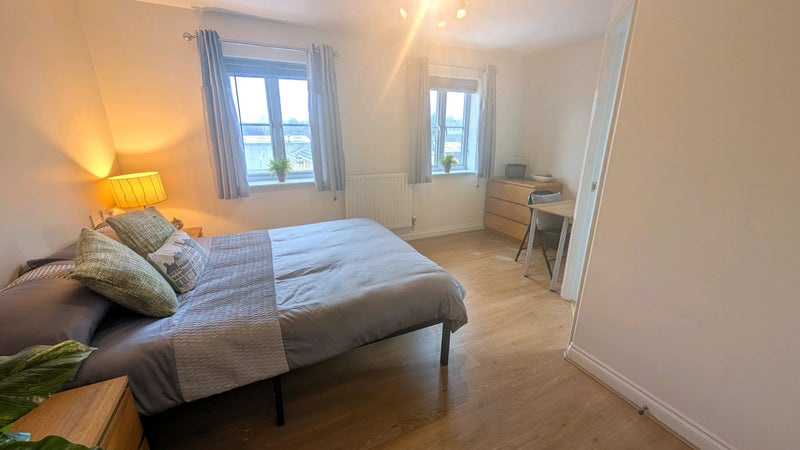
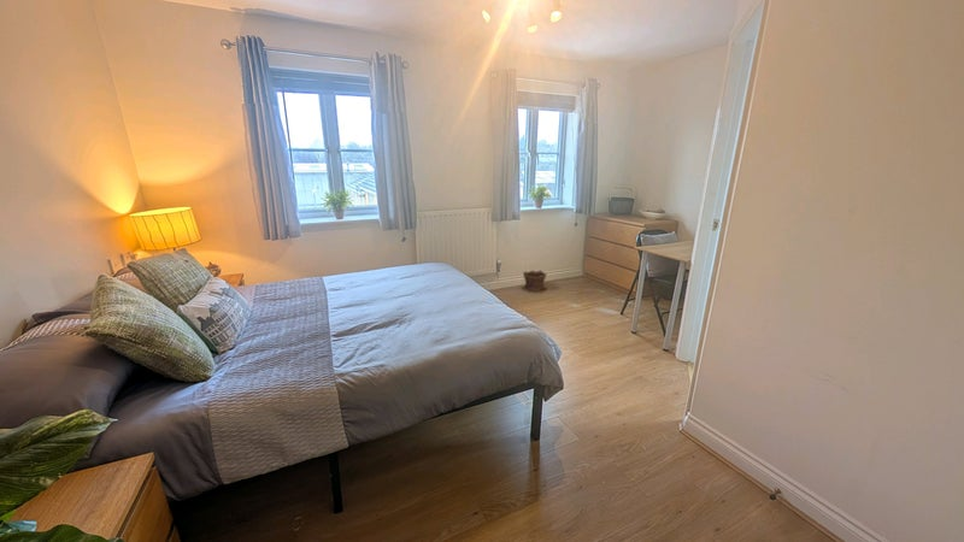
+ clay pot [522,269,547,291]
